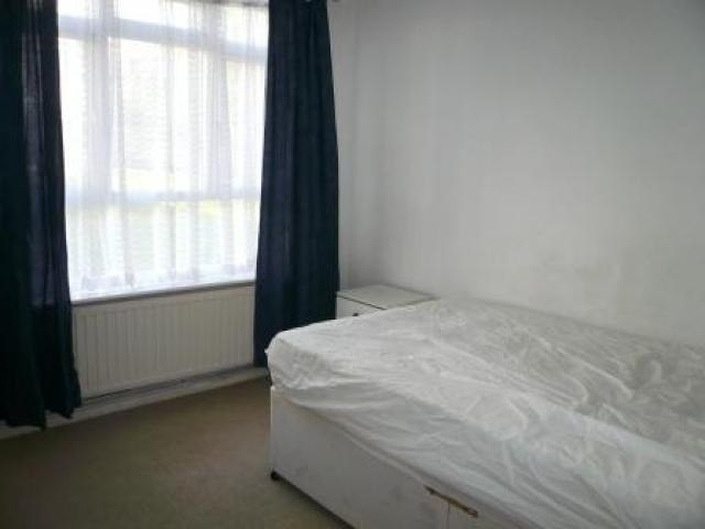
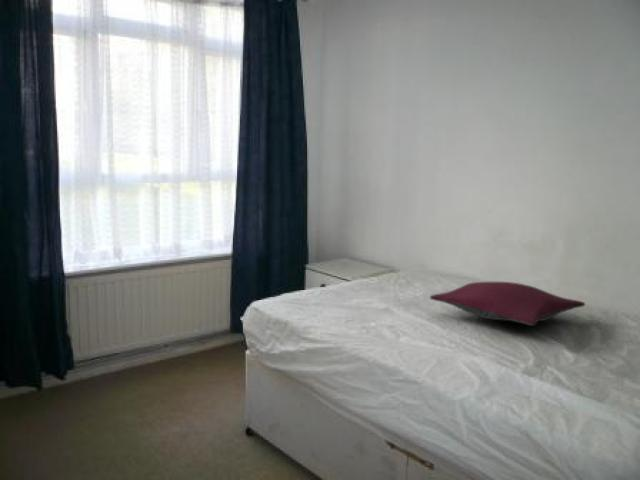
+ pillow [429,281,586,327]
